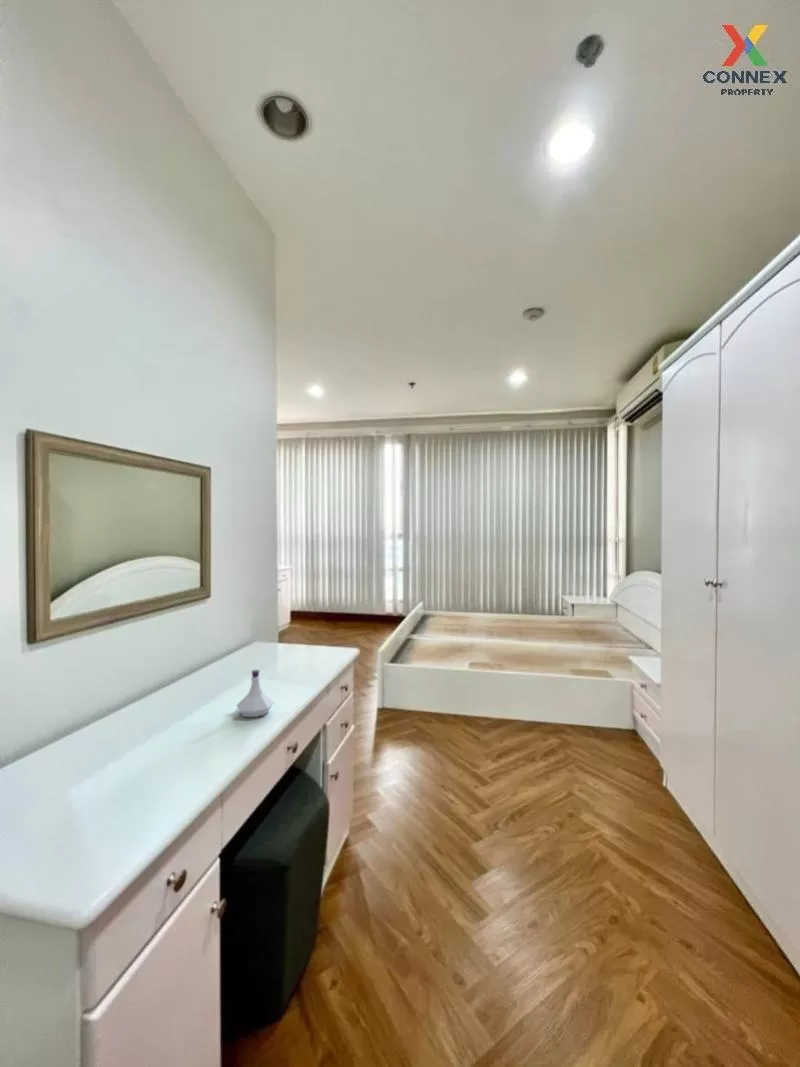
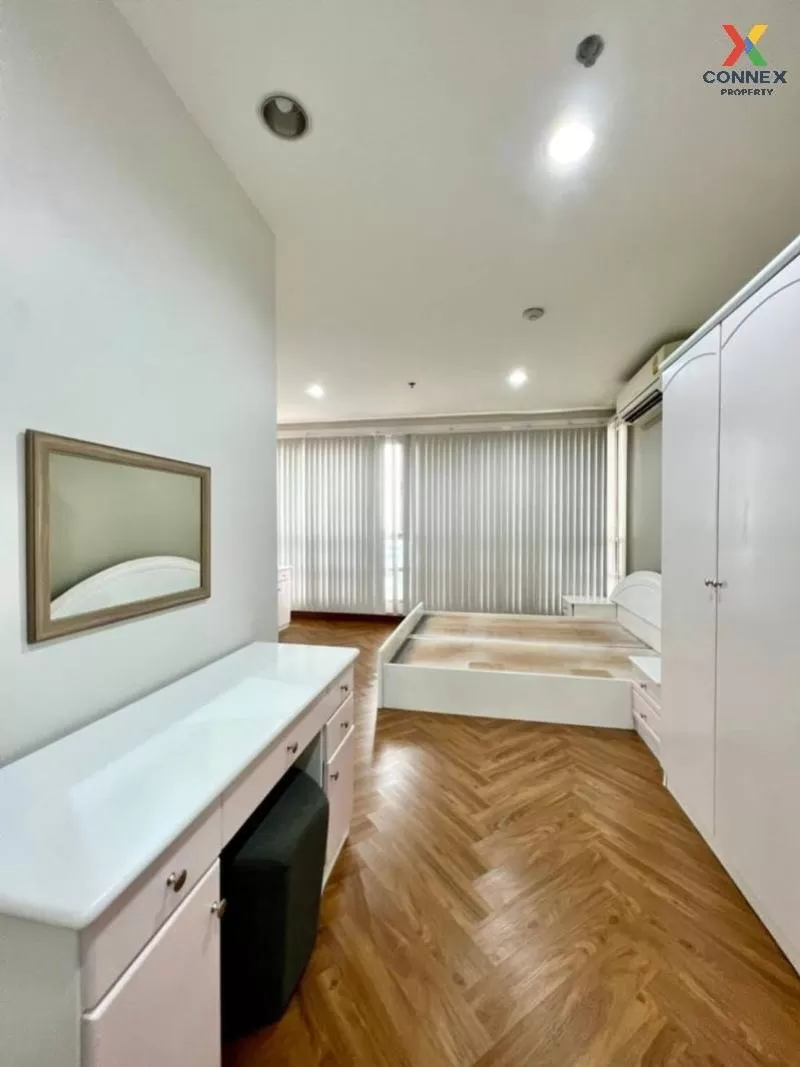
- perfume bottle [236,669,275,718]
